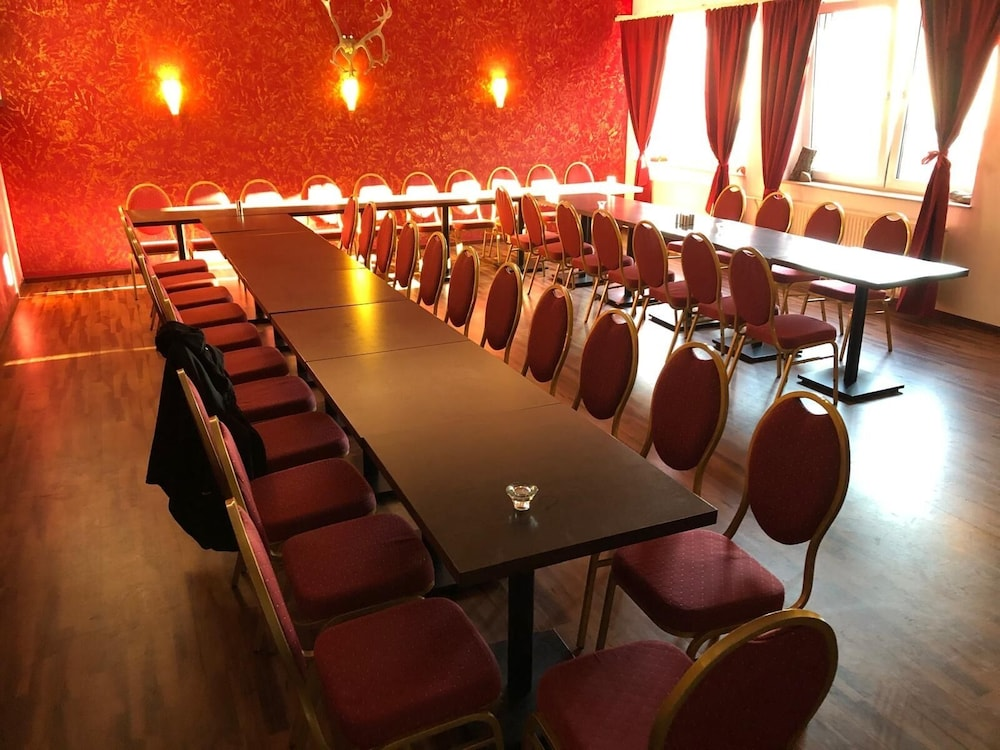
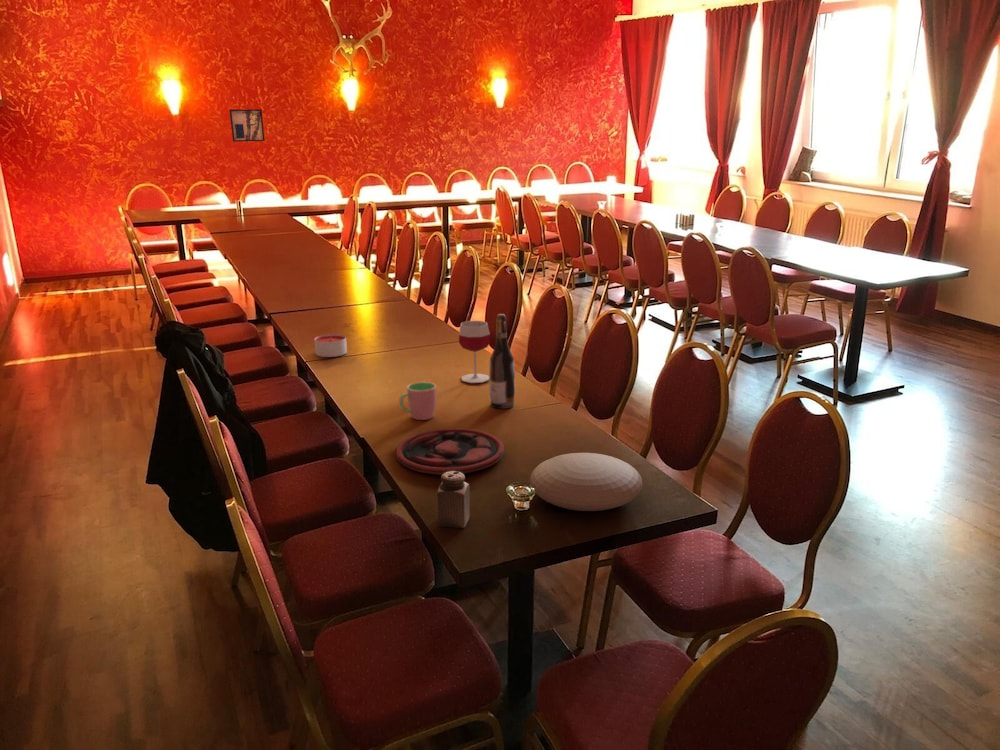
+ wall art [229,108,266,143]
+ plate [395,428,505,476]
+ wine bottle [488,313,516,410]
+ plate [529,452,644,512]
+ wineglass [458,320,492,384]
+ candle [314,333,348,358]
+ cup [398,381,437,421]
+ salt shaker [436,471,471,529]
